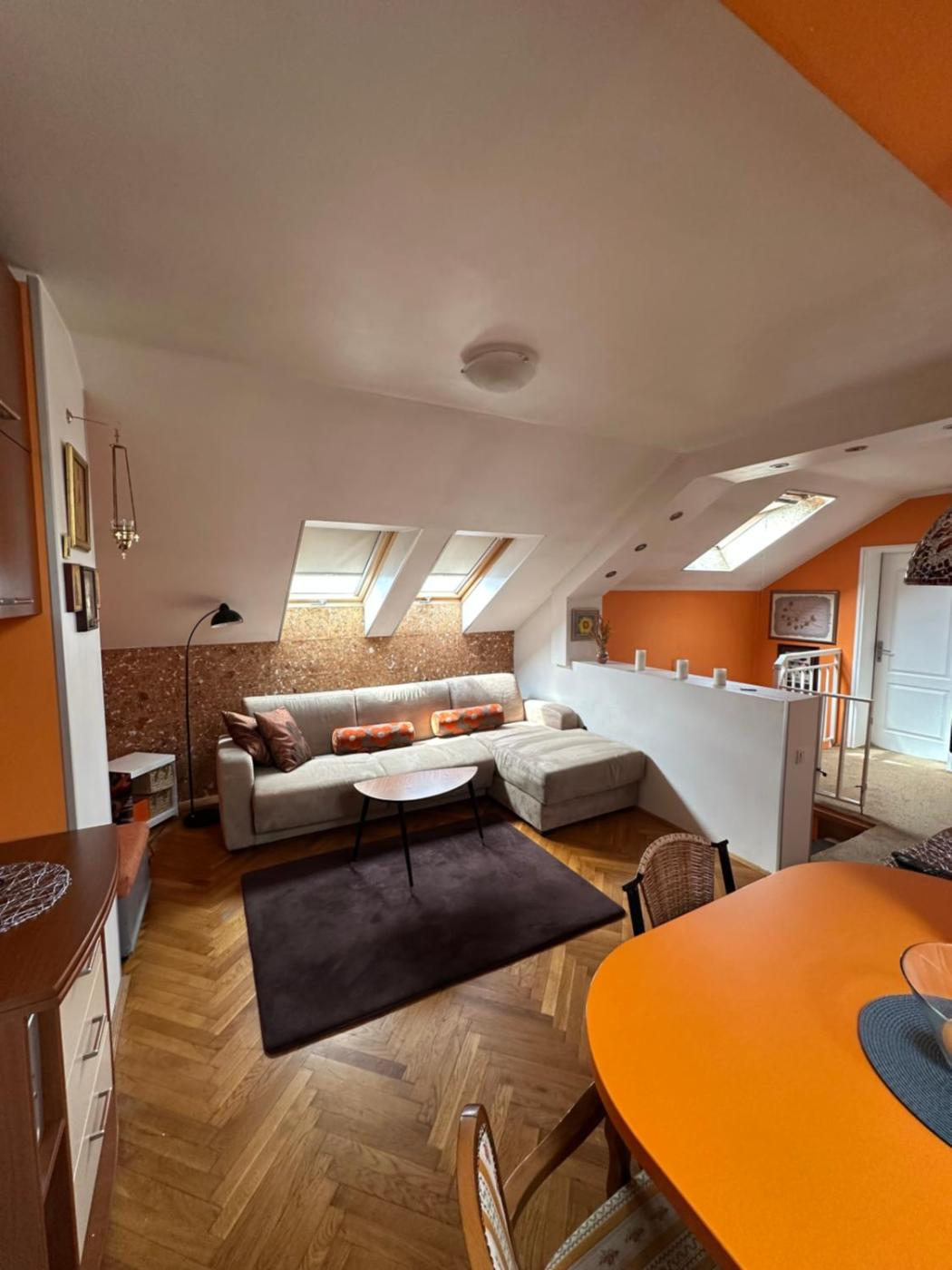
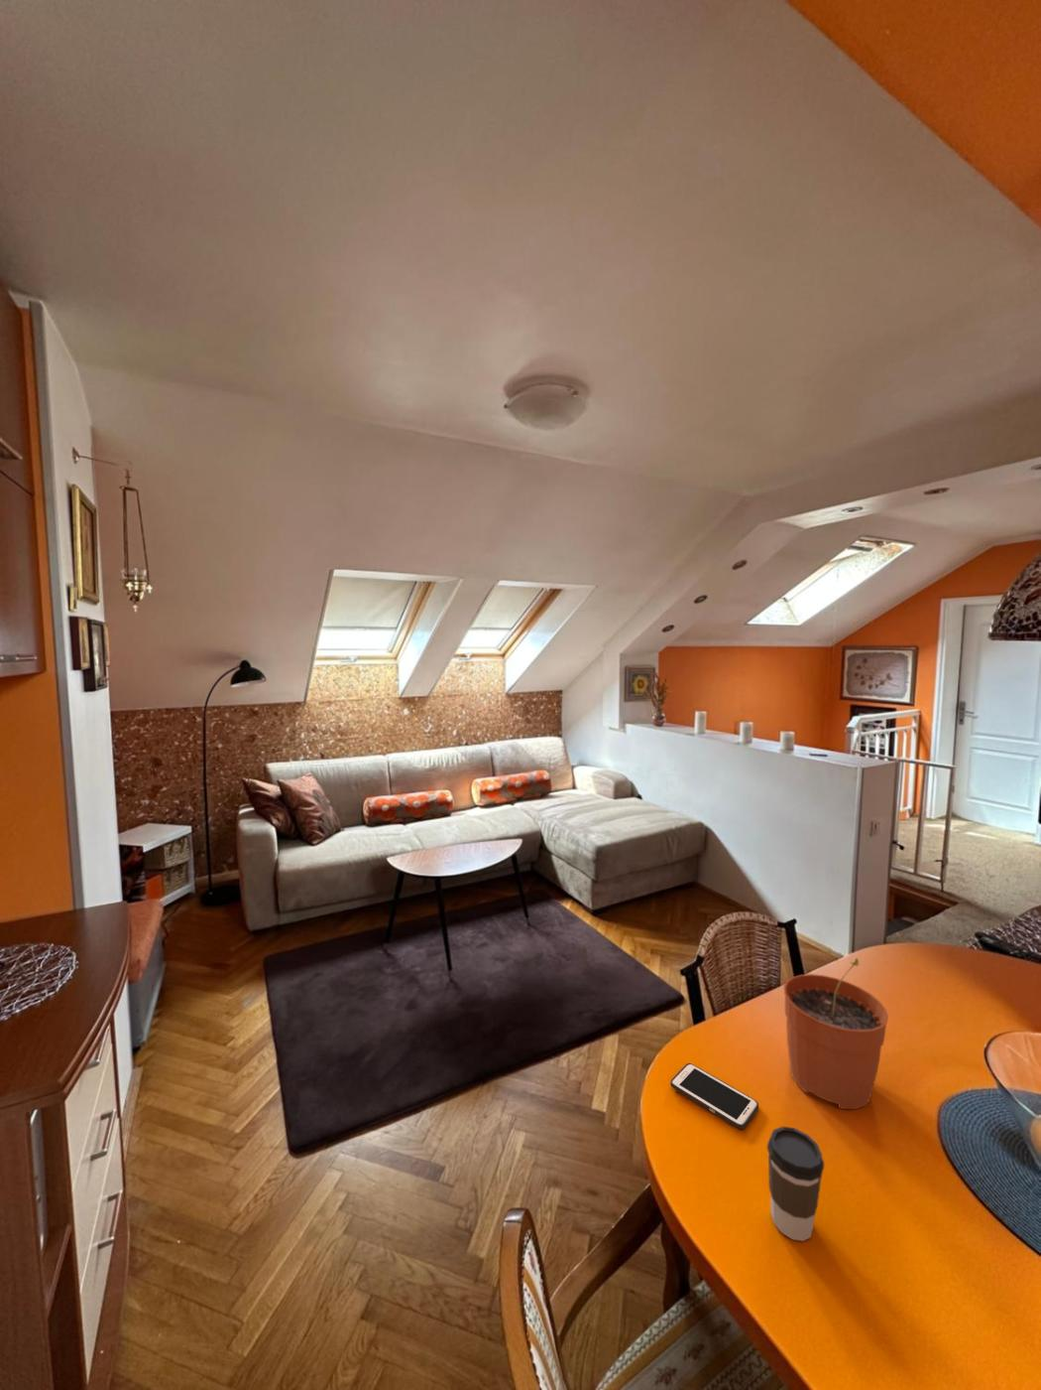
+ coffee cup [767,1126,824,1242]
+ plant pot [783,957,889,1110]
+ cell phone [669,1063,760,1130]
